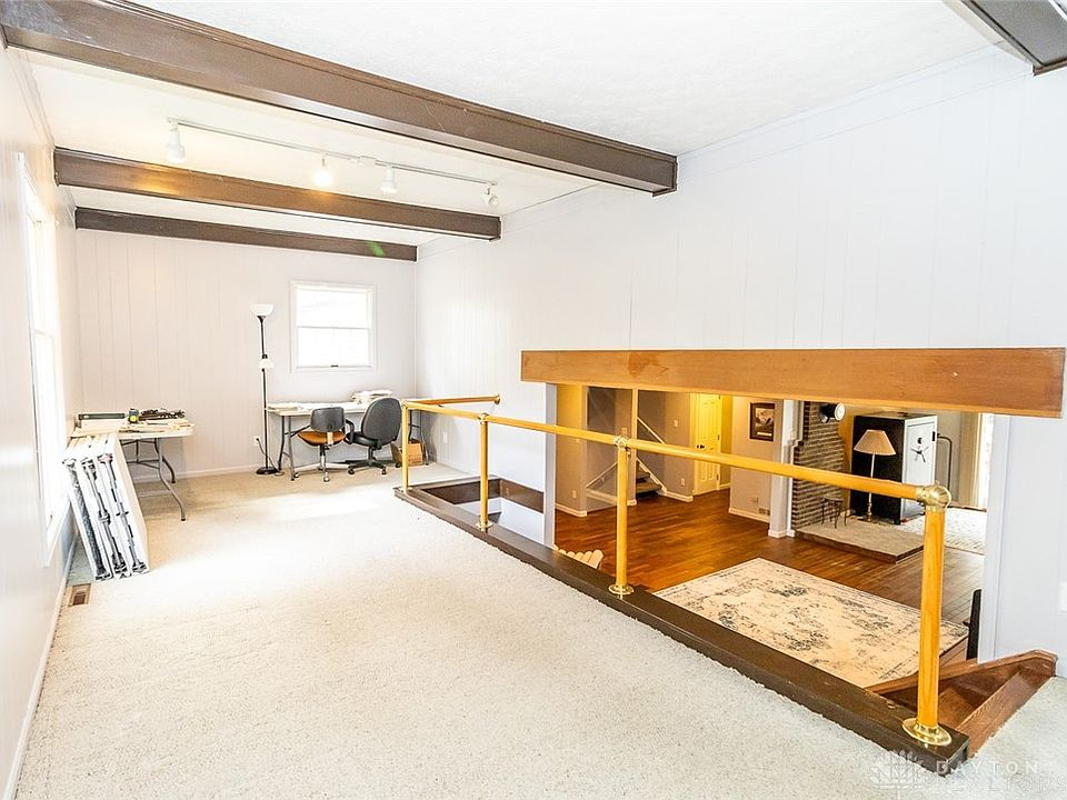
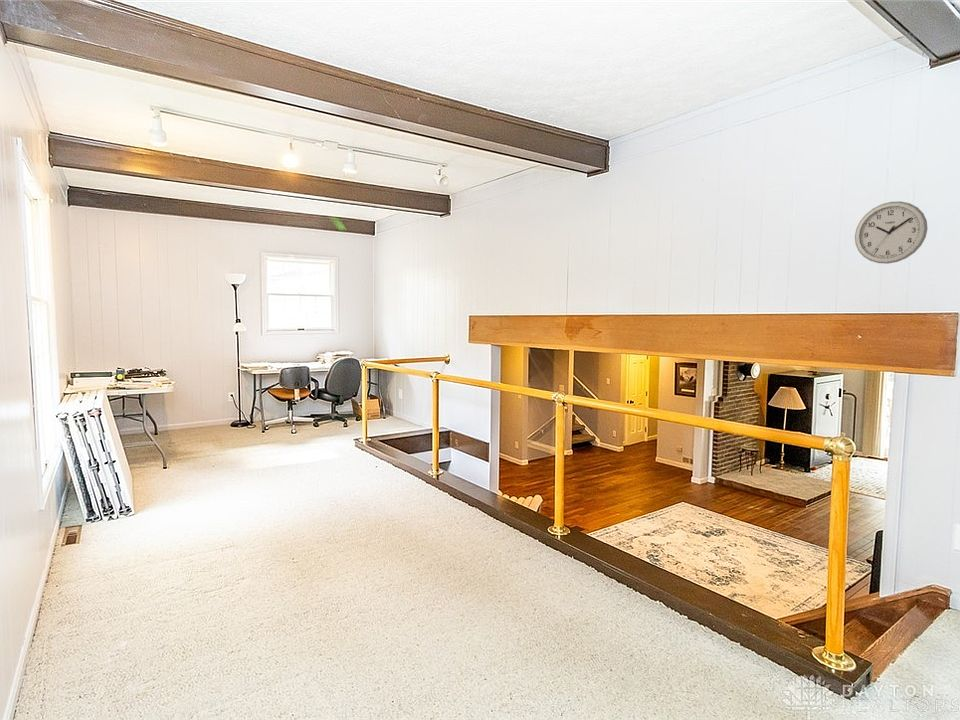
+ wall clock [854,200,929,265]
